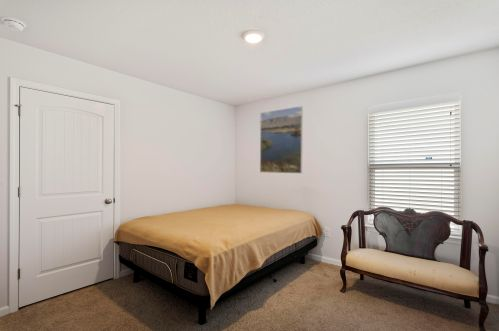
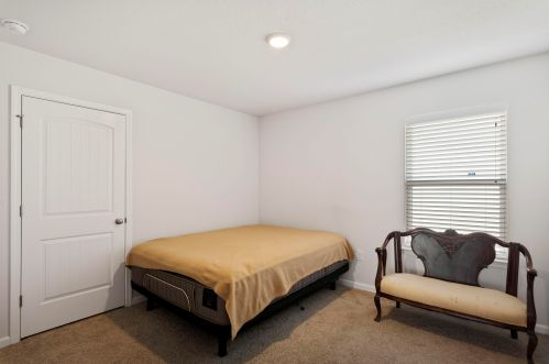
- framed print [259,105,304,174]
